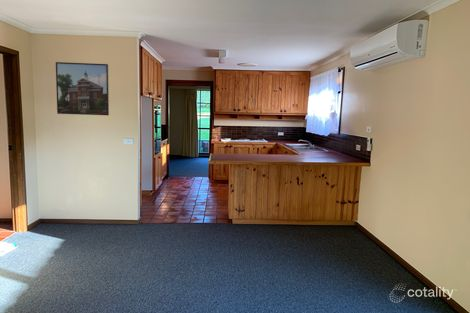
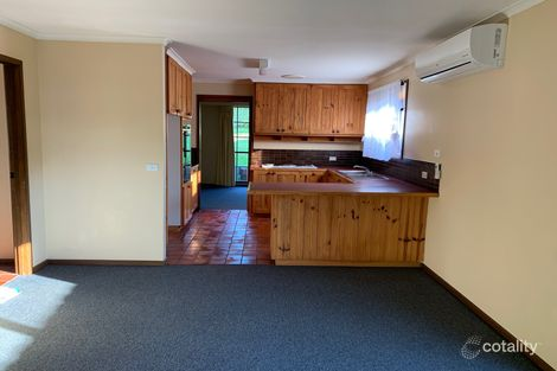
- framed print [55,61,110,116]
